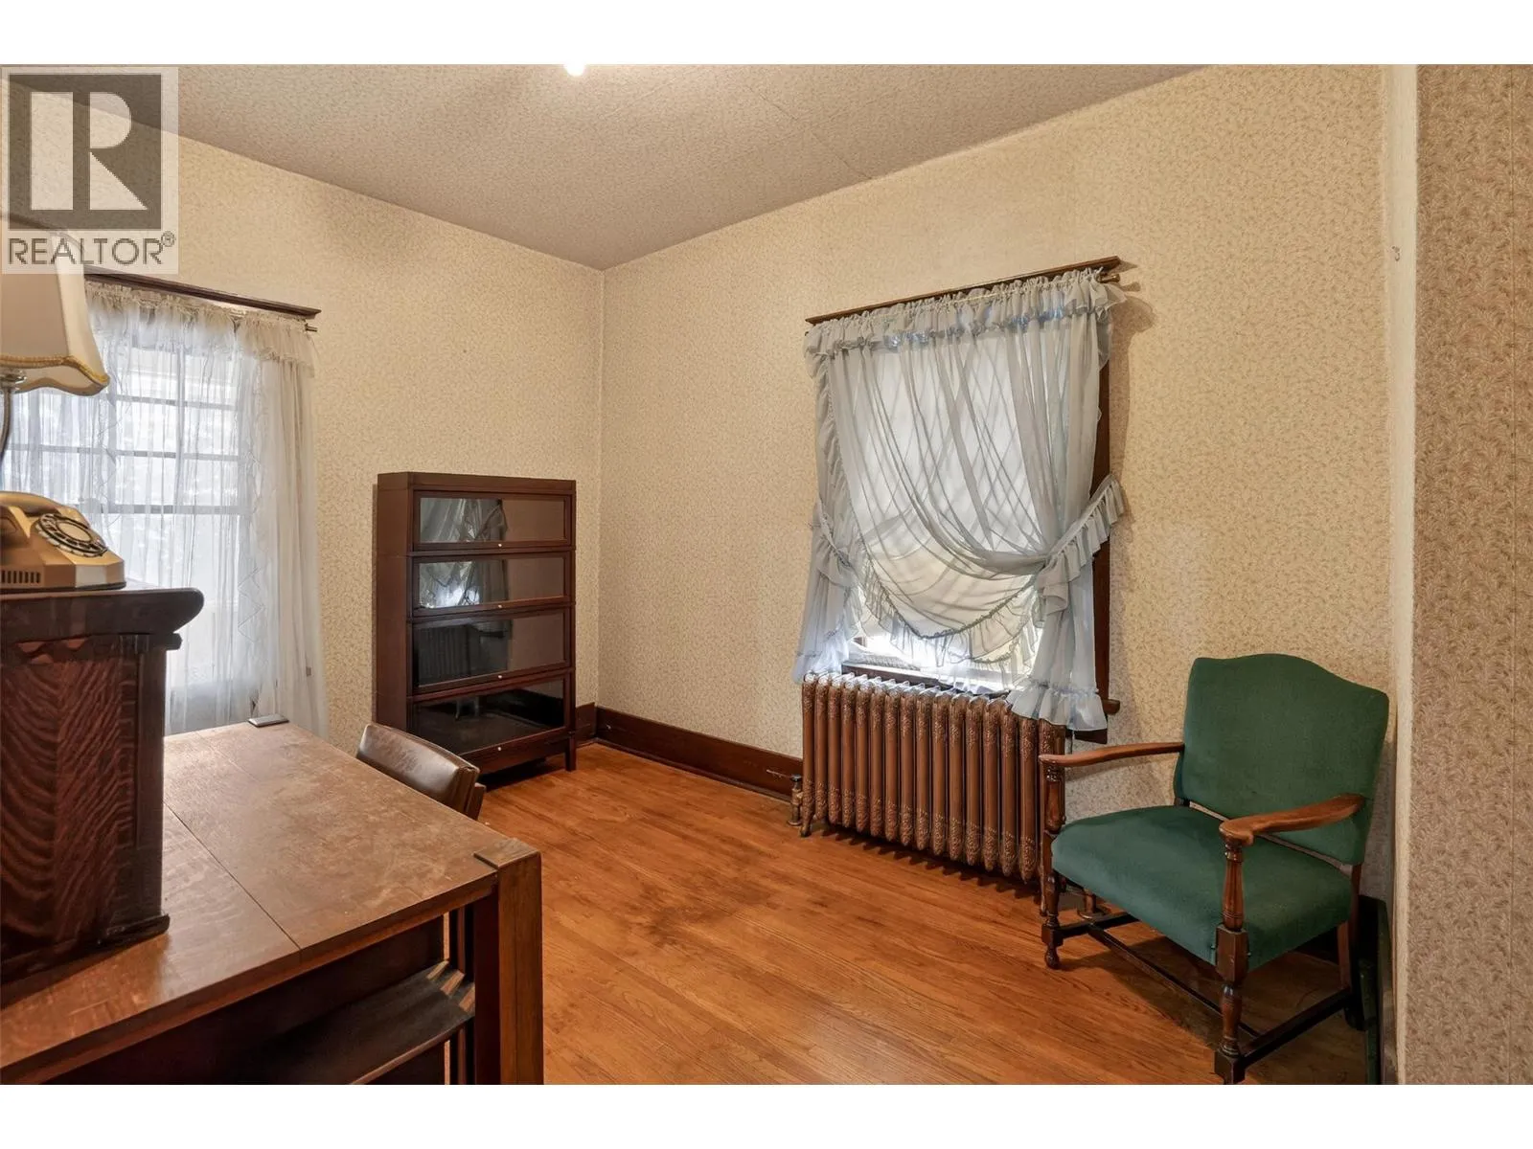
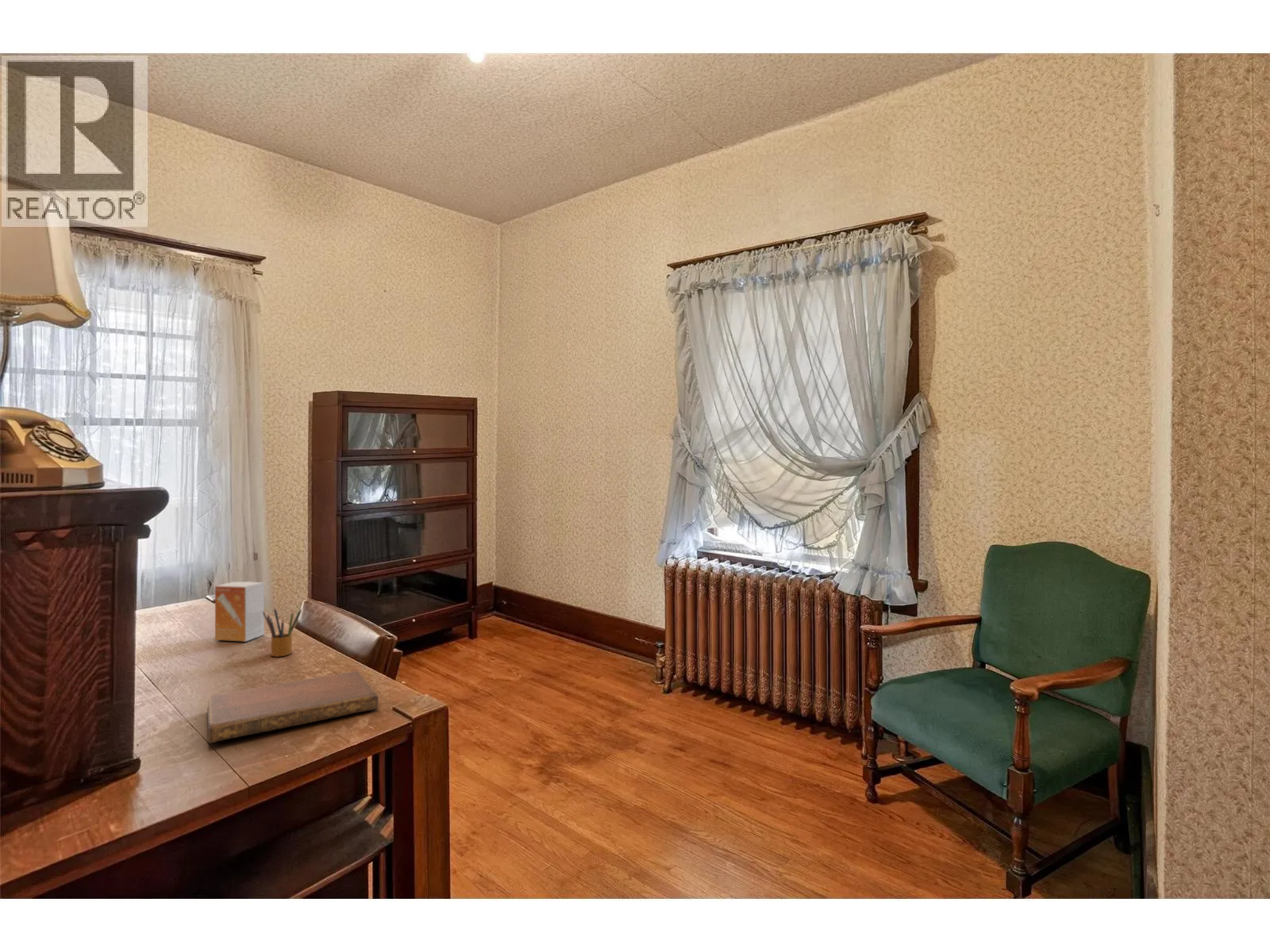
+ pencil box [263,607,302,658]
+ notebook [206,670,379,743]
+ small box [214,581,265,643]
